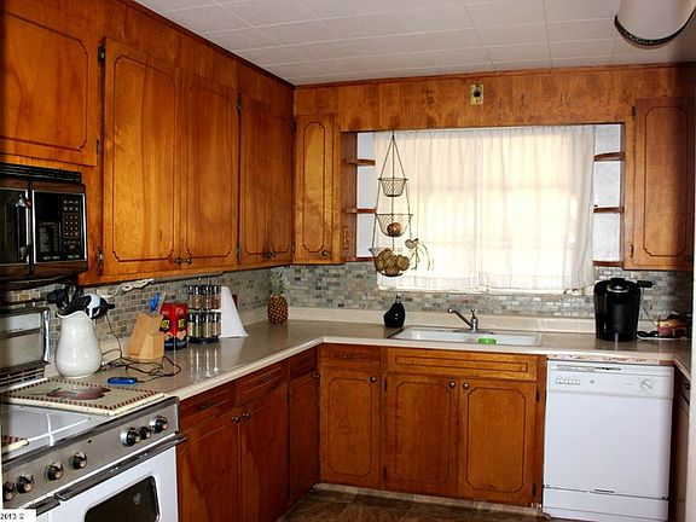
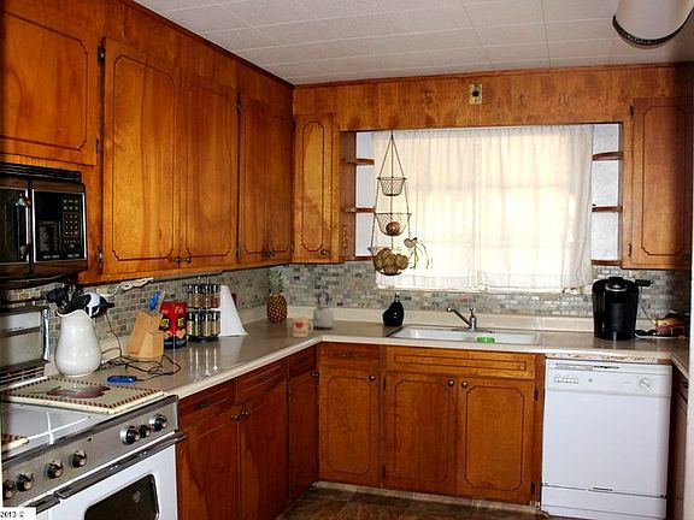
+ kettle [312,291,335,331]
+ mug [292,315,314,338]
